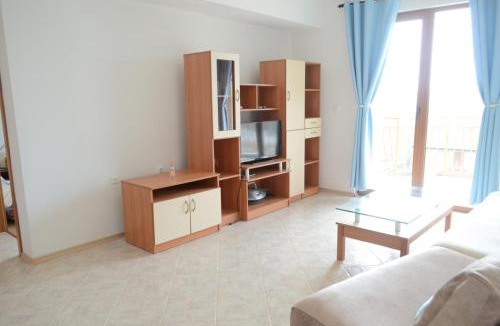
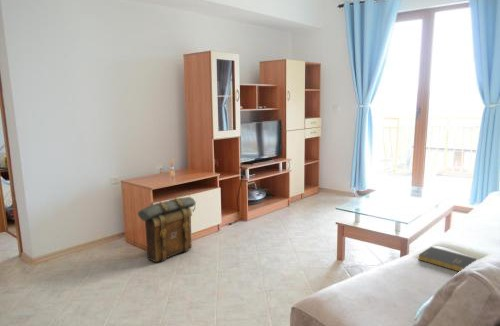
+ backpack [137,196,197,263]
+ book [417,246,478,272]
